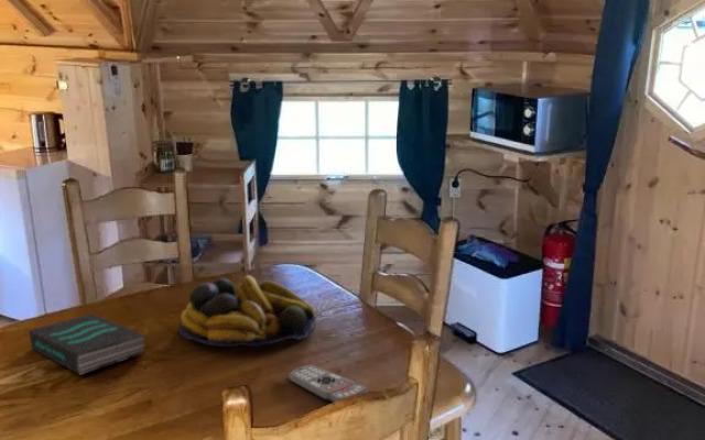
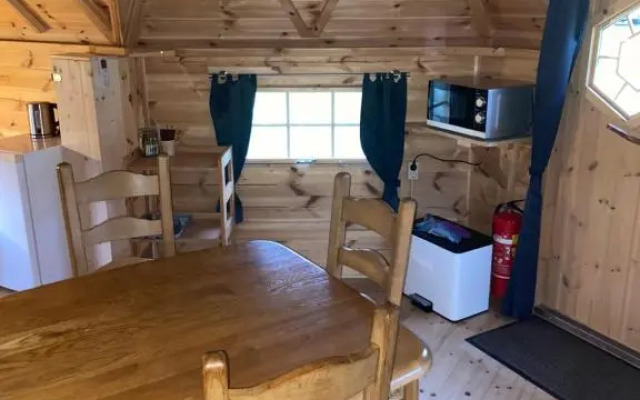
- fruit bowl [177,274,316,348]
- book [28,312,145,376]
- remote control [288,364,369,404]
